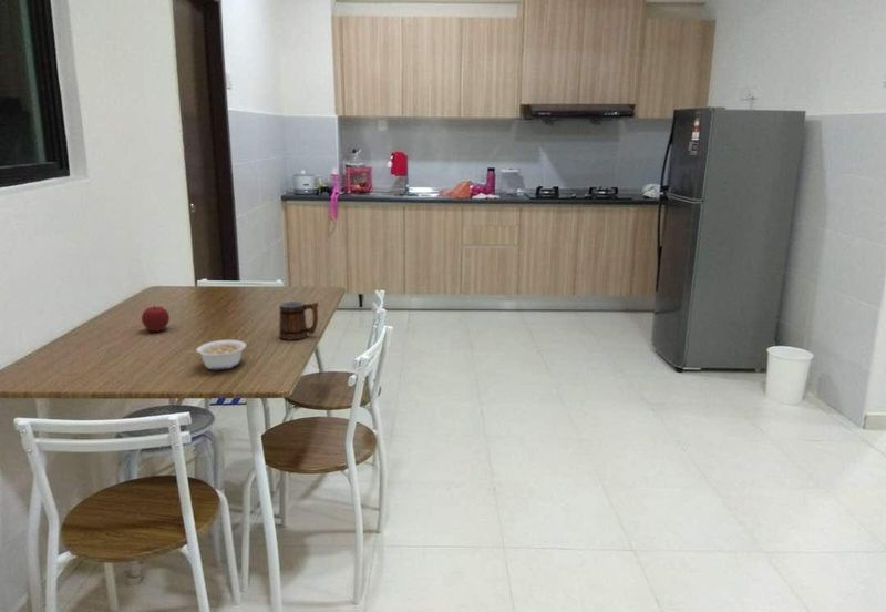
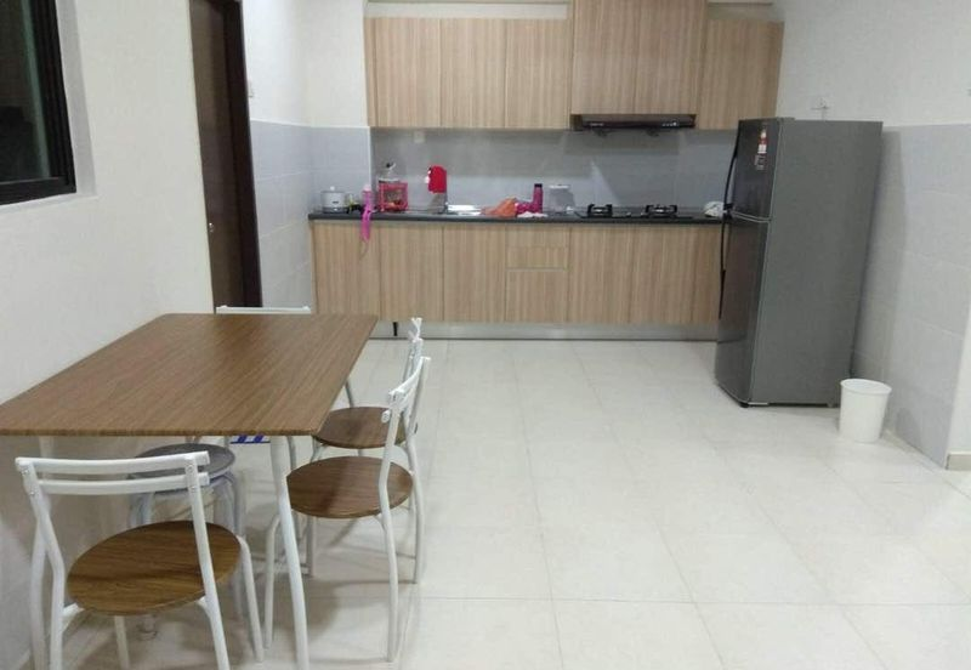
- mug [278,300,320,340]
- apple [141,304,171,333]
- legume [189,339,247,370]
